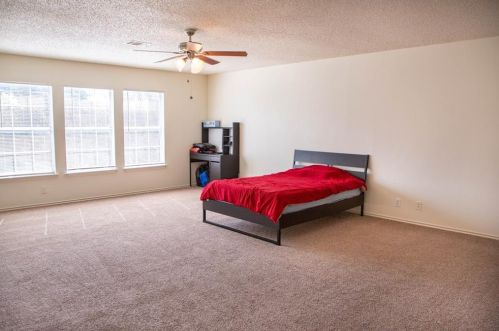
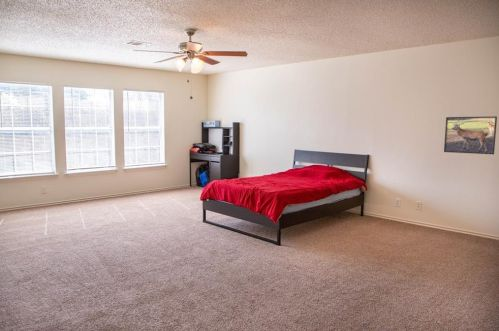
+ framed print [443,115,498,155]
